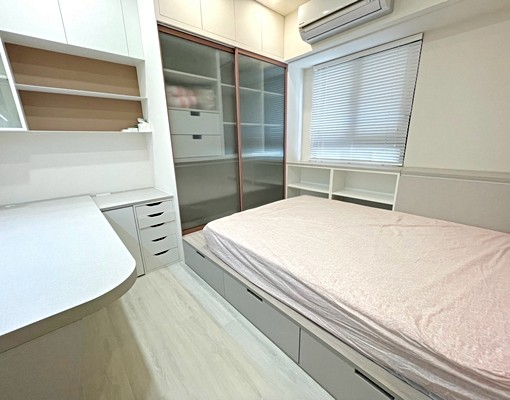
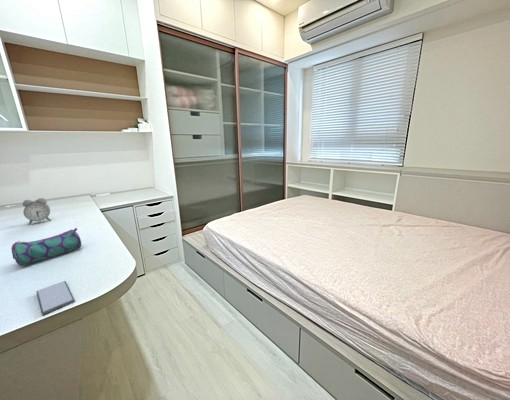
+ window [35,280,76,317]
+ pencil case [10,227,82,266]
+ alarm clock [22,197,52,226]
